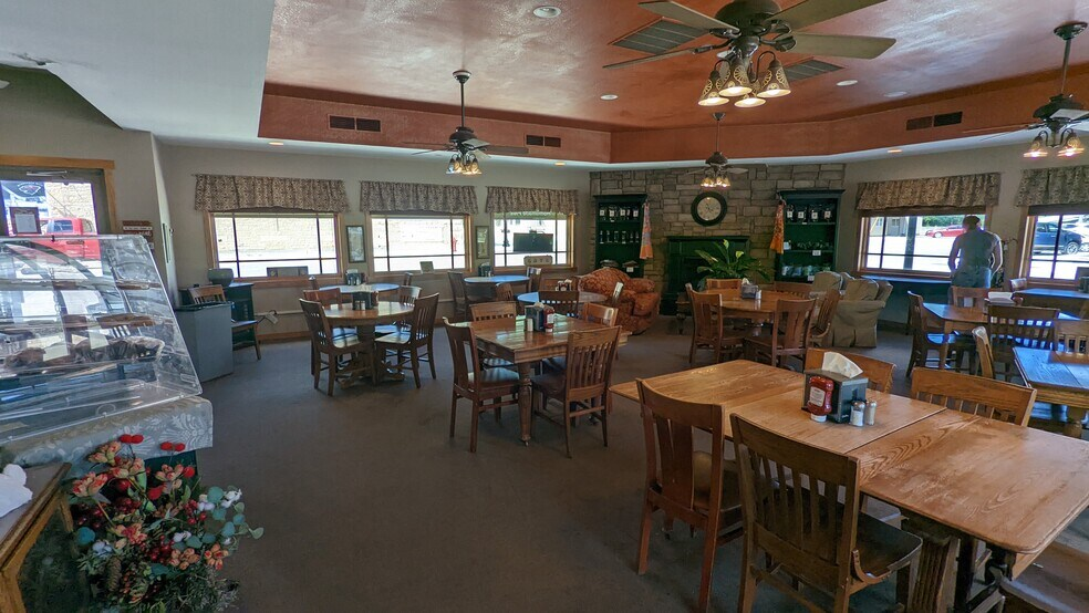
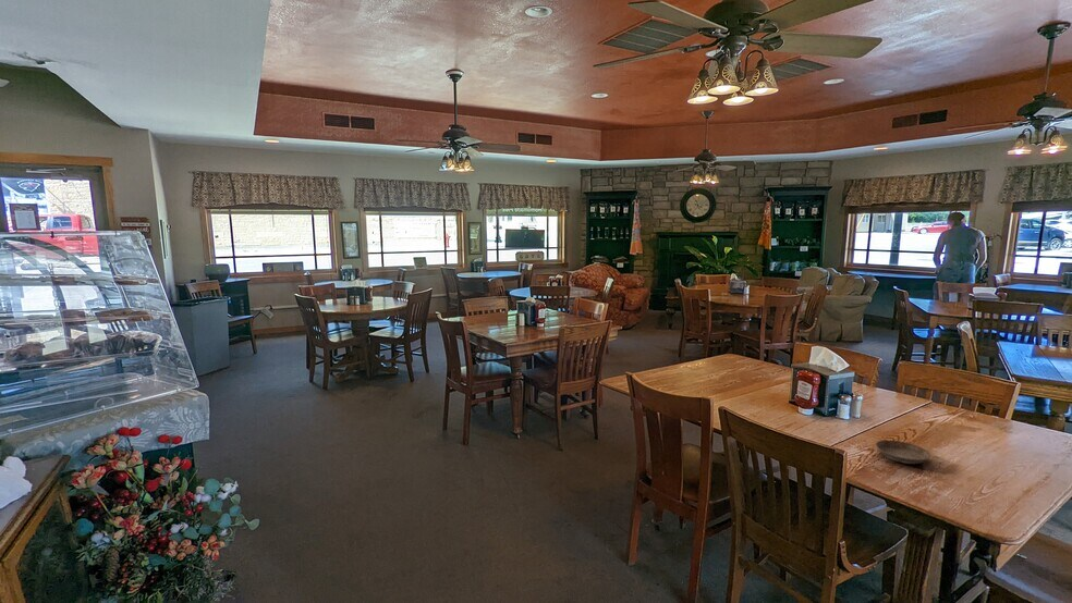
+ saucer [875,440,933,465]
